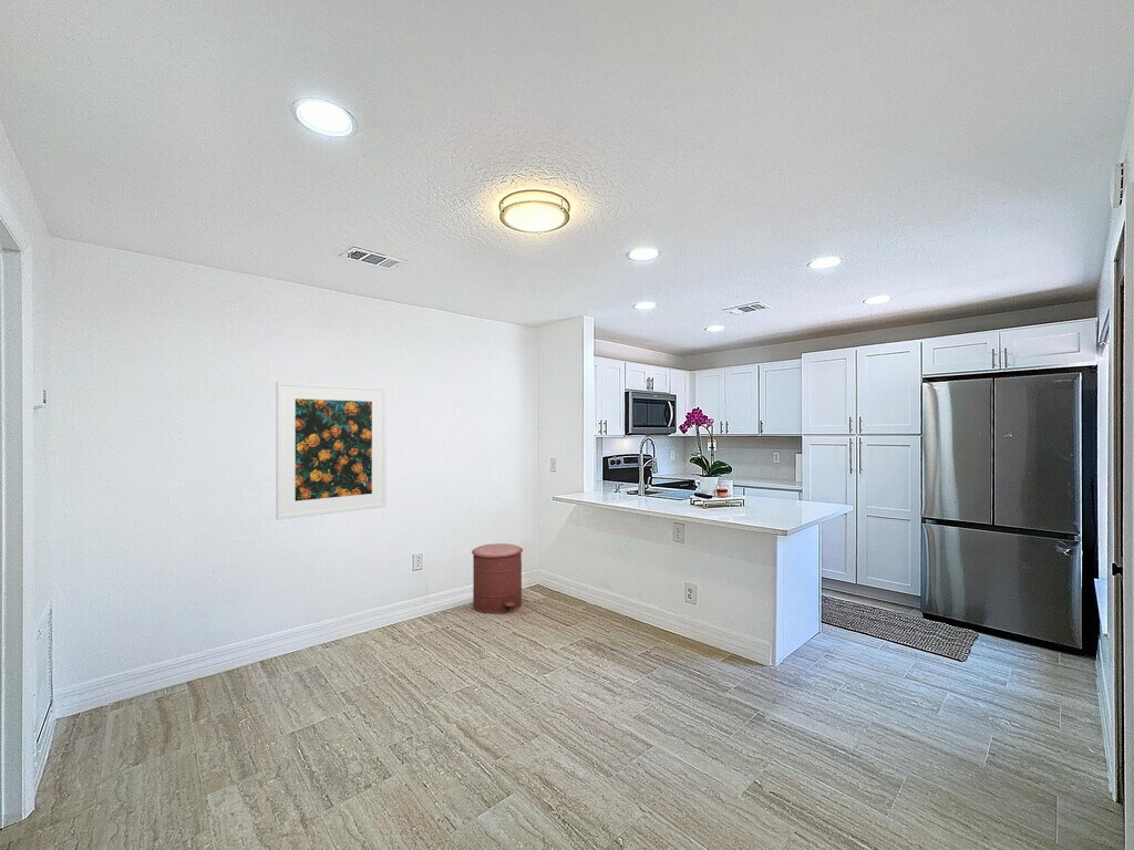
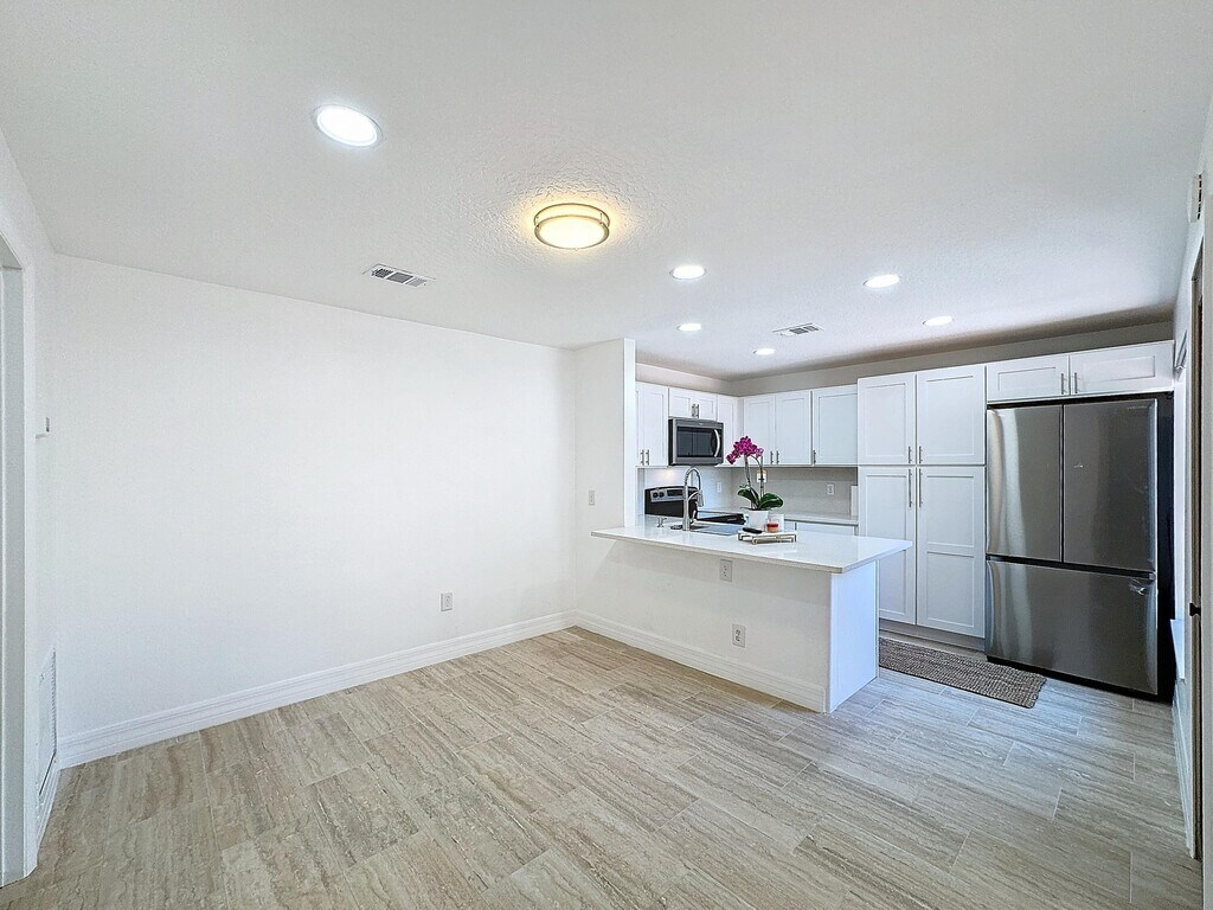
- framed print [276,381,388,520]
- trash can [471,542,524,614]
